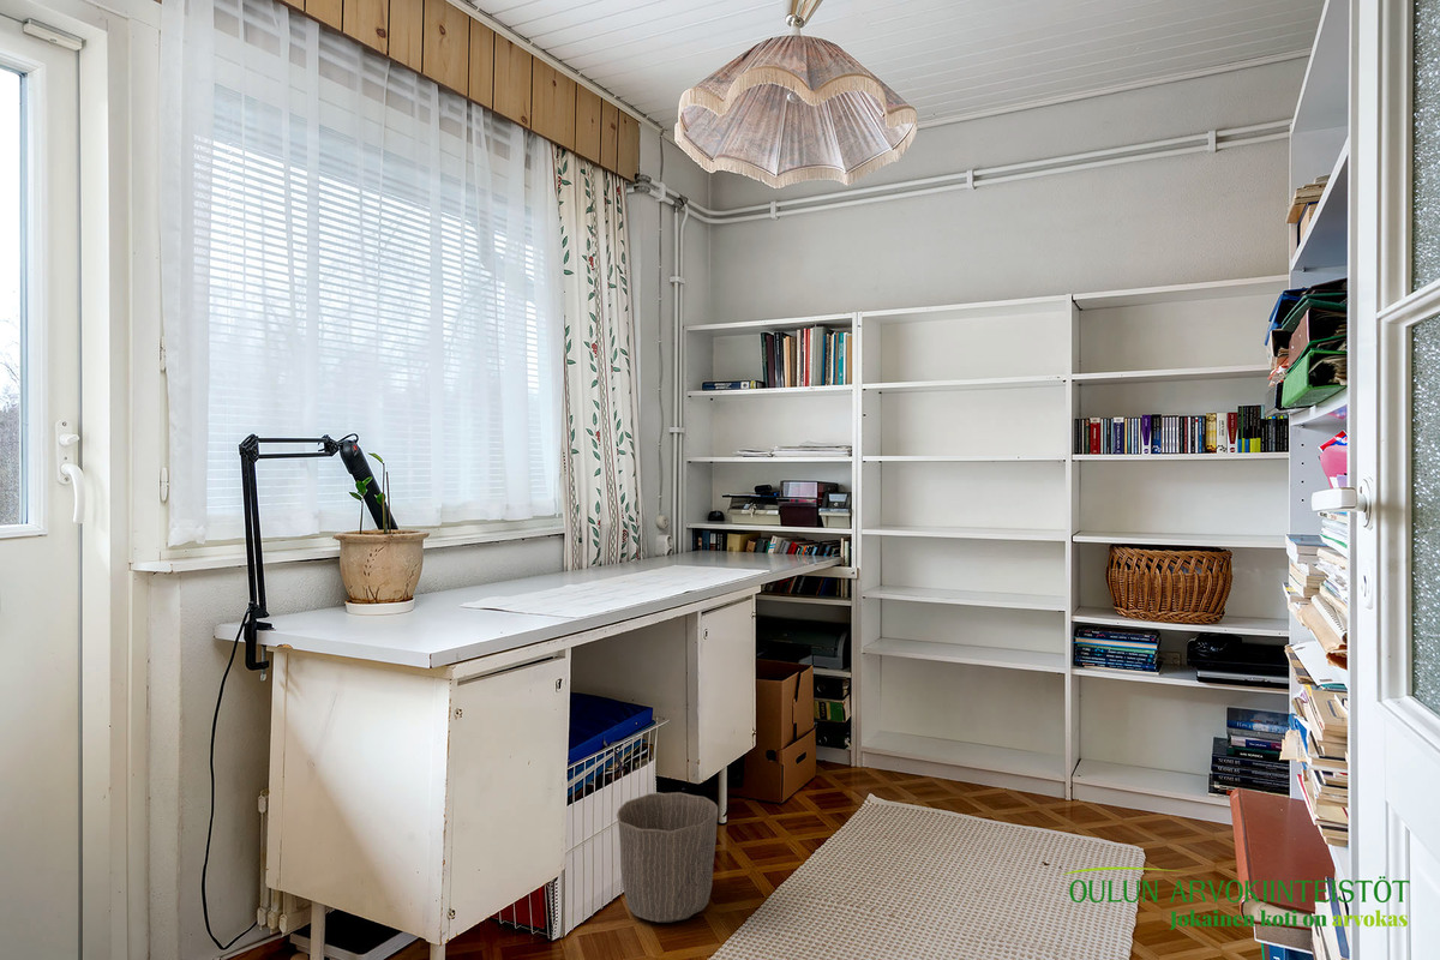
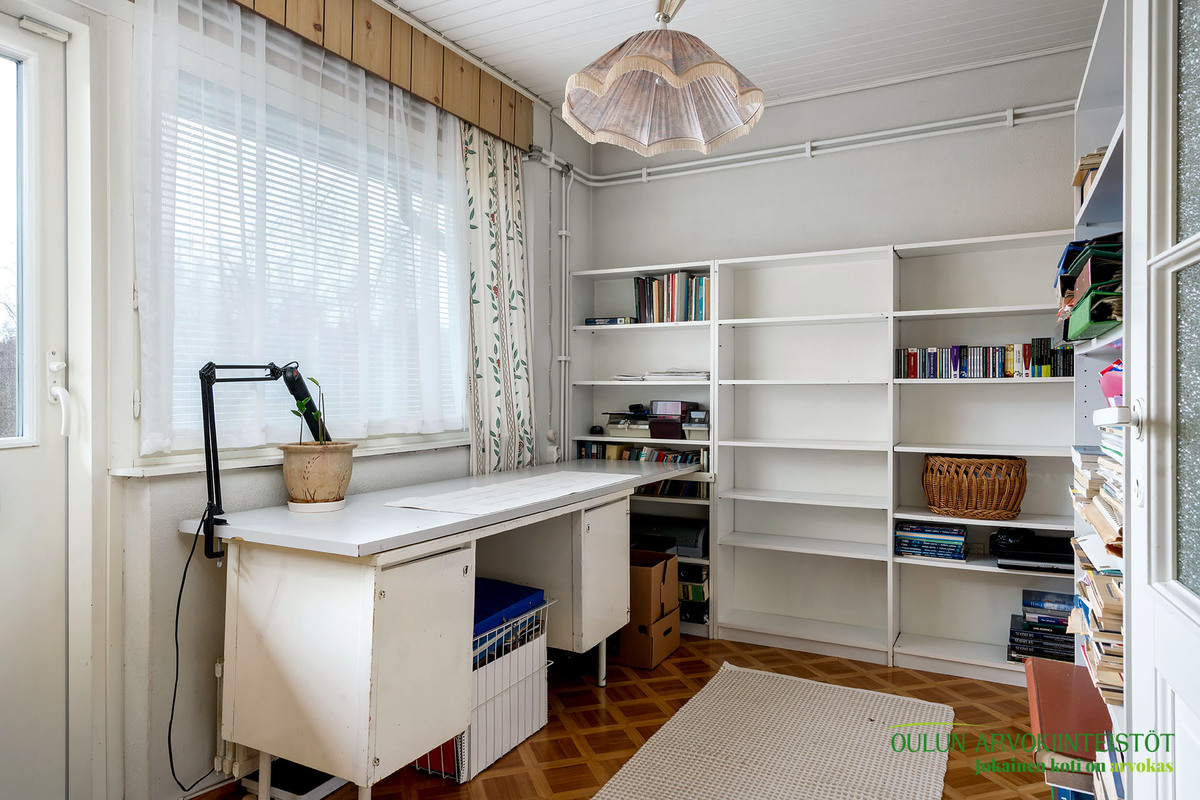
- waste basket [616,791,719,924]
